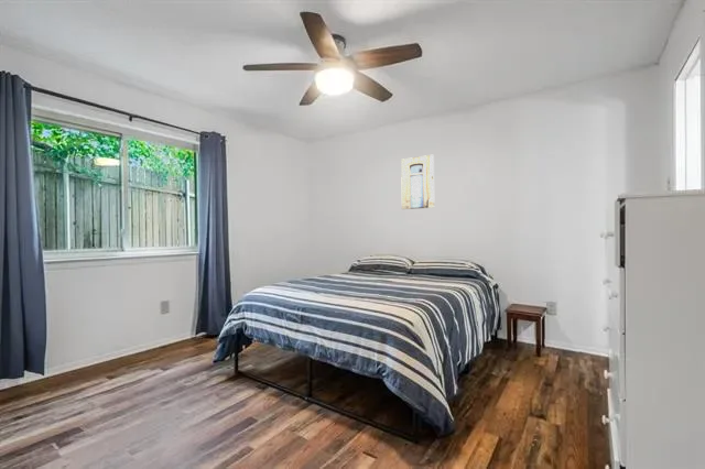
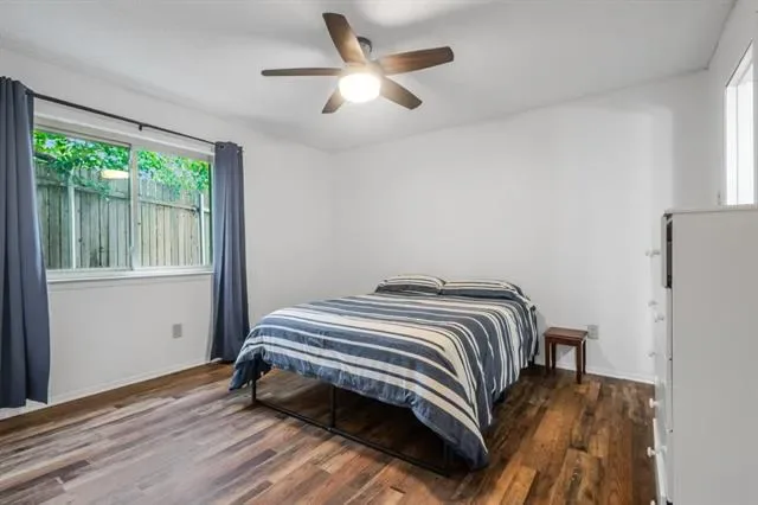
- wall art [400,154,435,210]
